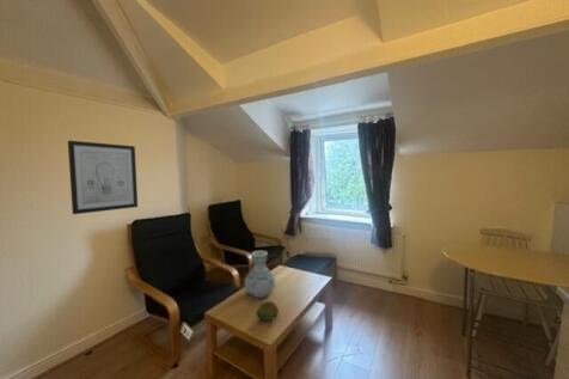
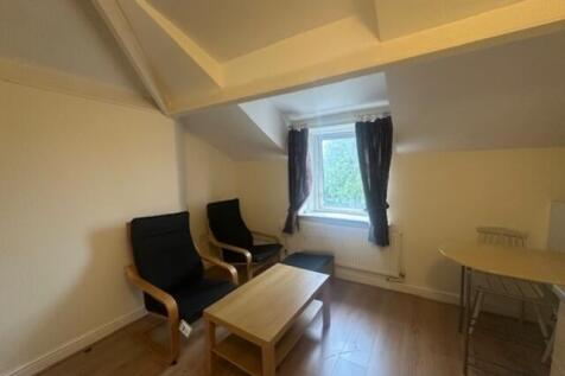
- vase [243,250,276,299]
- wall art [67,140,139,215]
- fruit [255,300,280,322]
